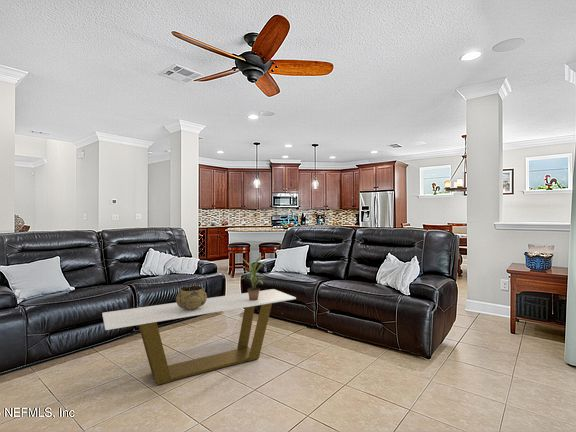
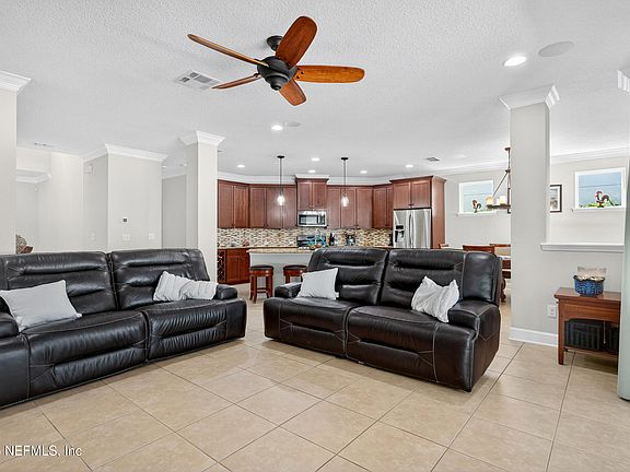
- potted plant [239,255,266,300]
- coffee table [101,288,297,386]
- decorative bowl [175,285,208,310]
